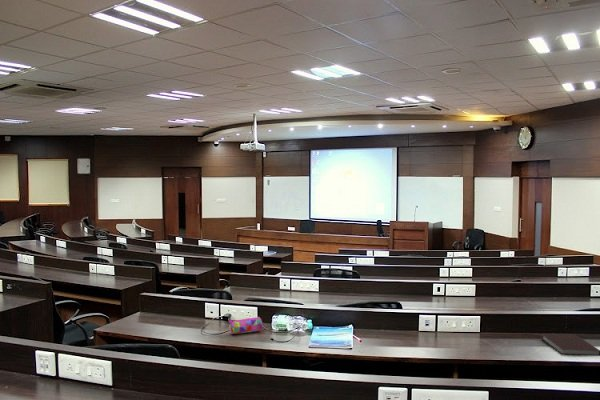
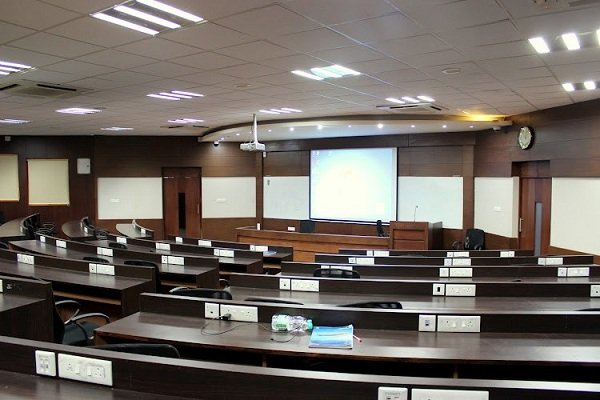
- pencil case [228,316,264,335]
- notebook [540,333,600,357]
